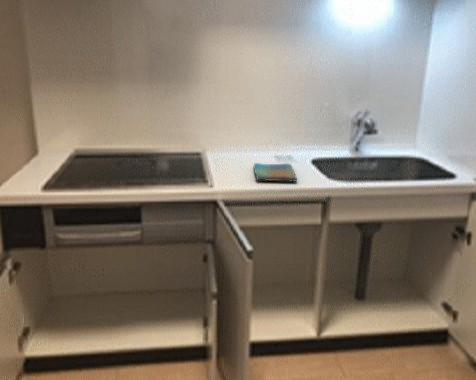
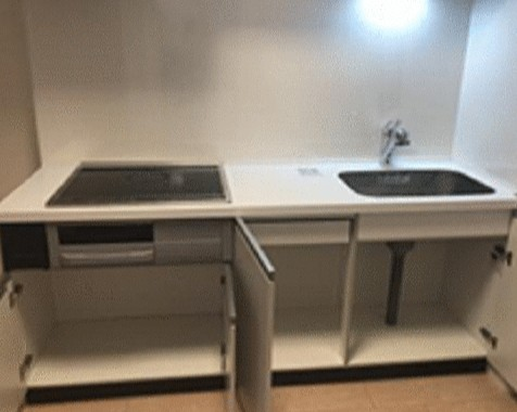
- dish towel [253,162,298,183]
